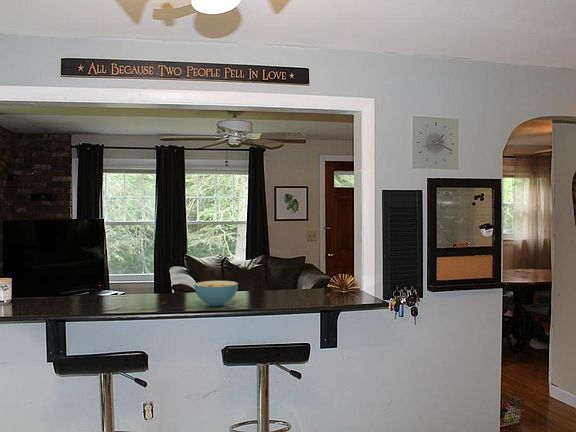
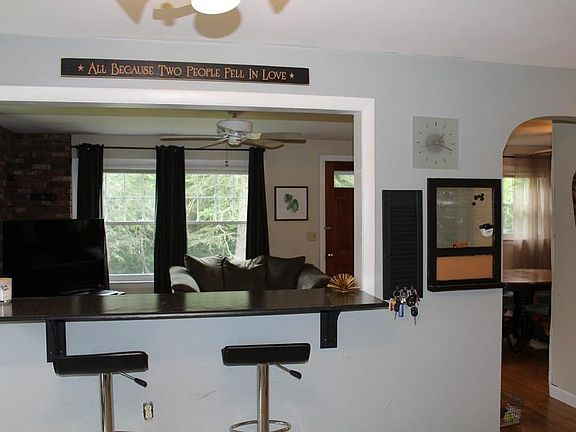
- cereal bowl [193,280,239,307]
